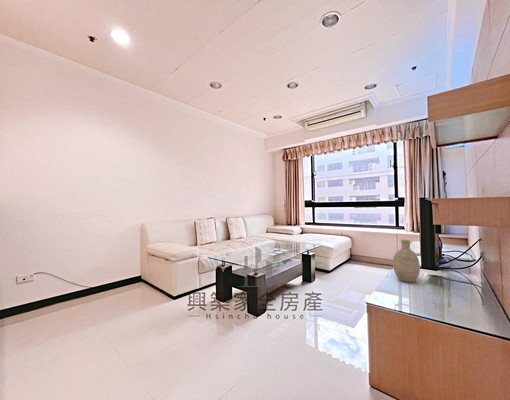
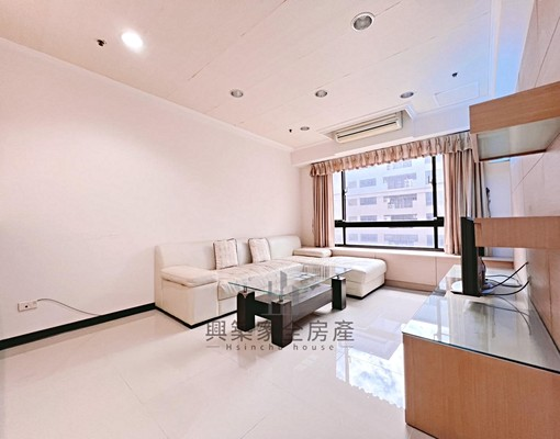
- decorative vase [392,239,421,283]
